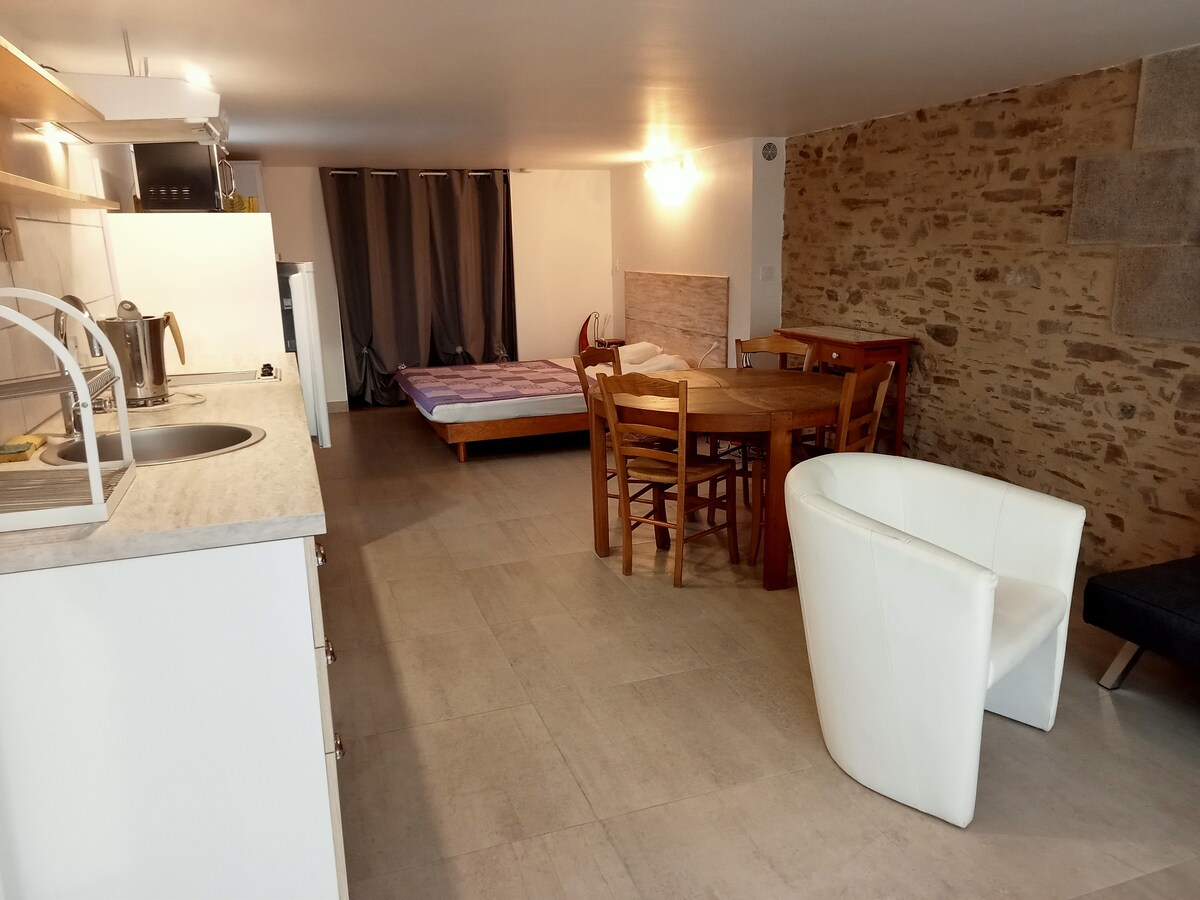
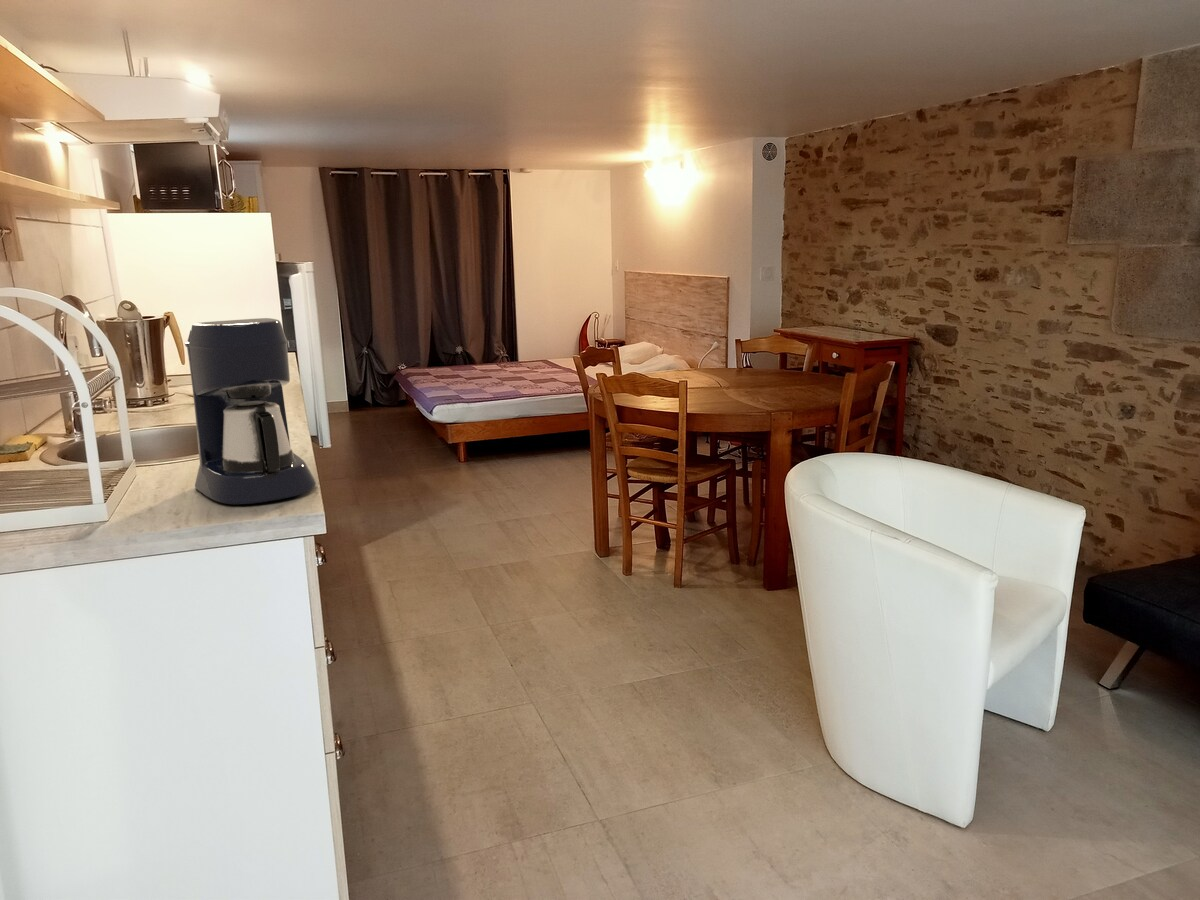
+ coffee maker [184,317,317,505]
